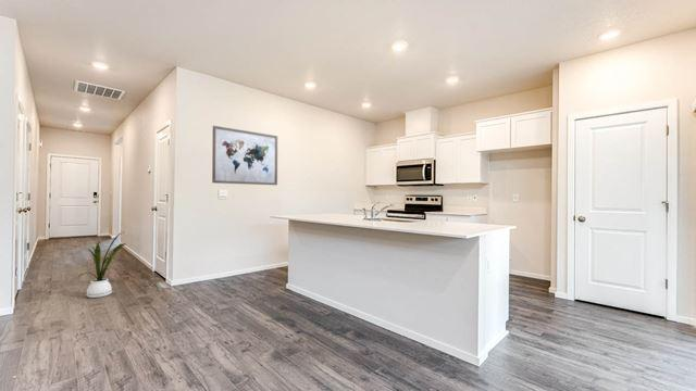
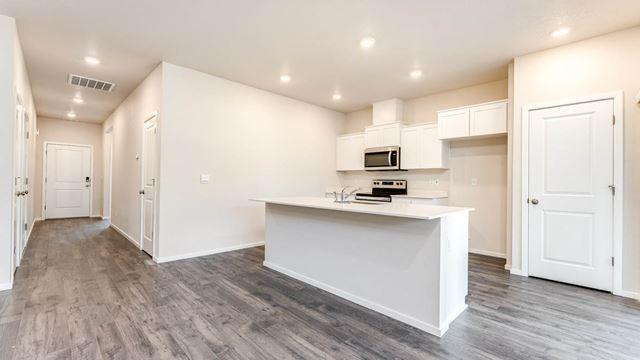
- house plant [77,231,127,299]
- wall art [211,125,278,186]
